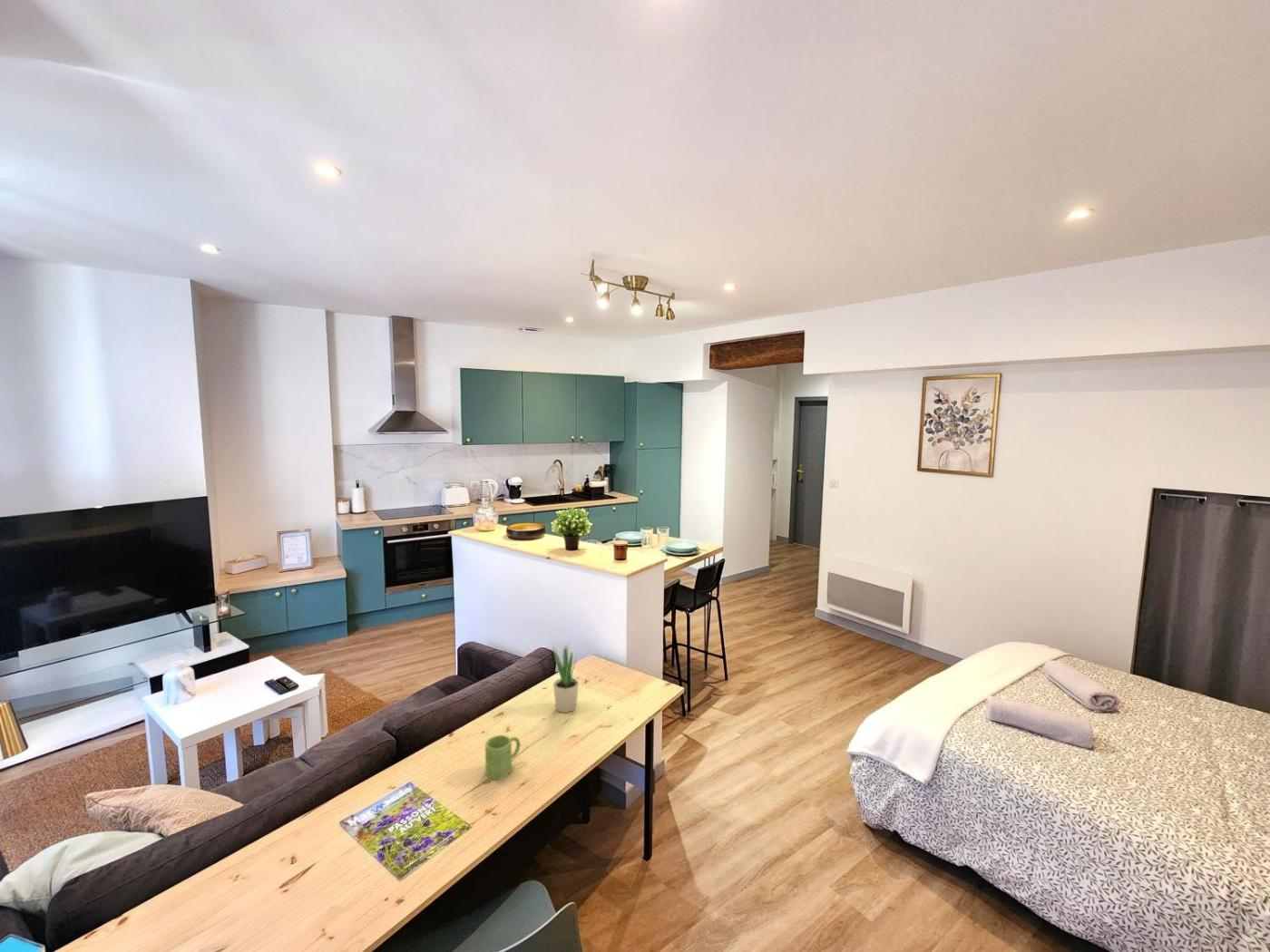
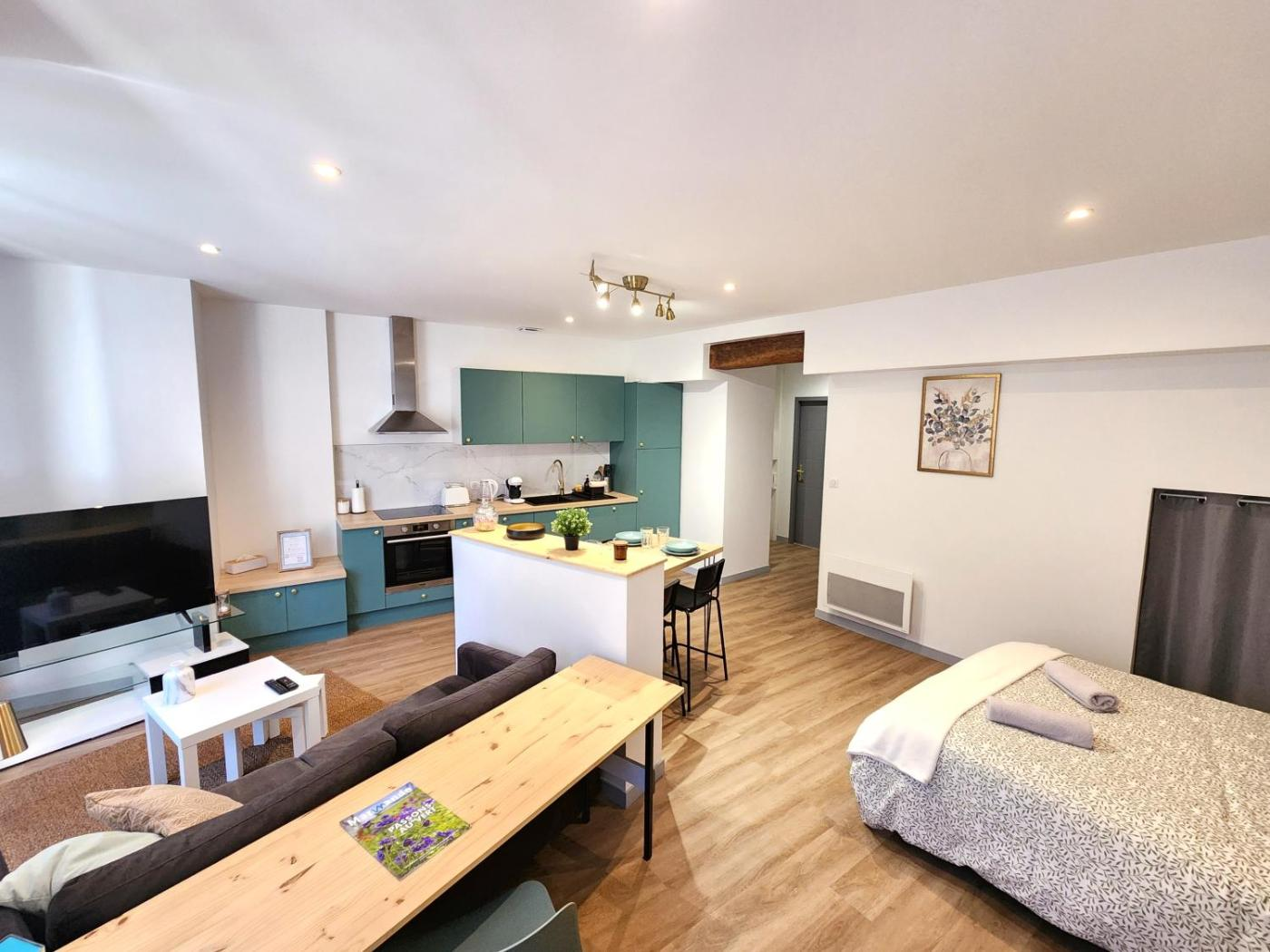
- mug [484,734,521,781]
- potted plant [552,638,580,714]
